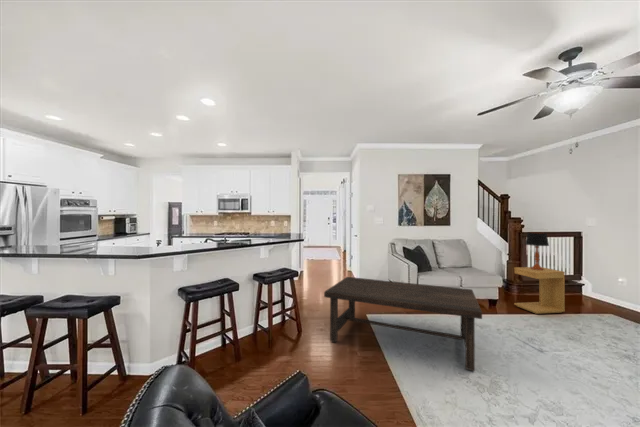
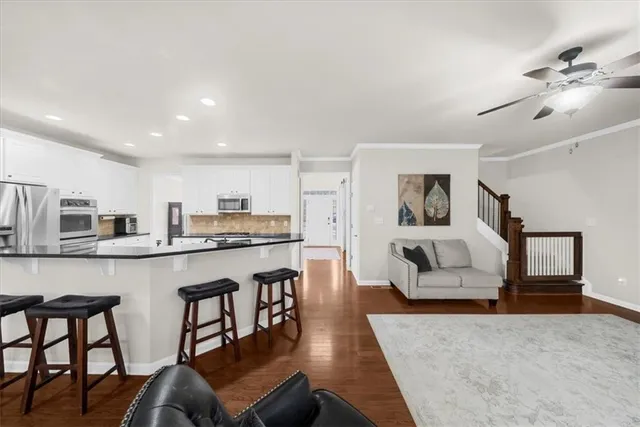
- table lamp [524,231,550,270]
- side table [513,266,566,315]
- coffee table [323,276,483,372]
